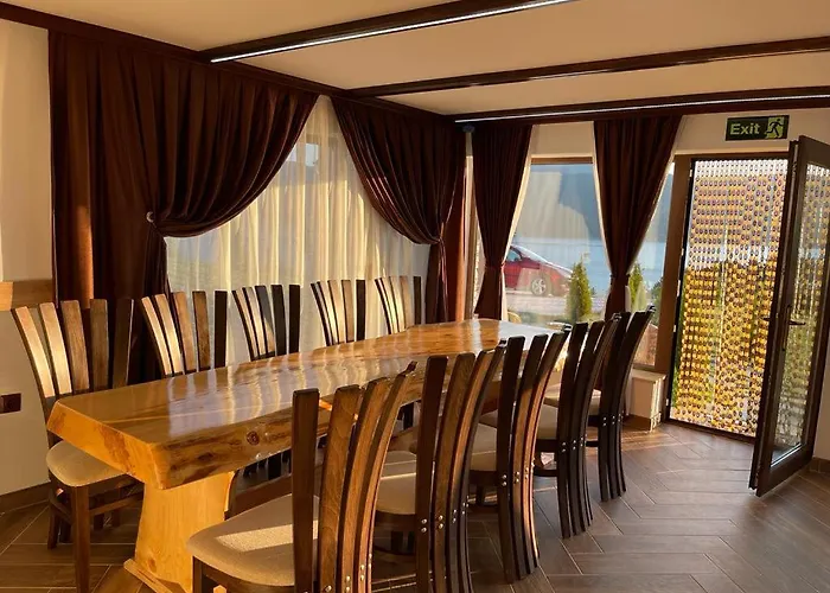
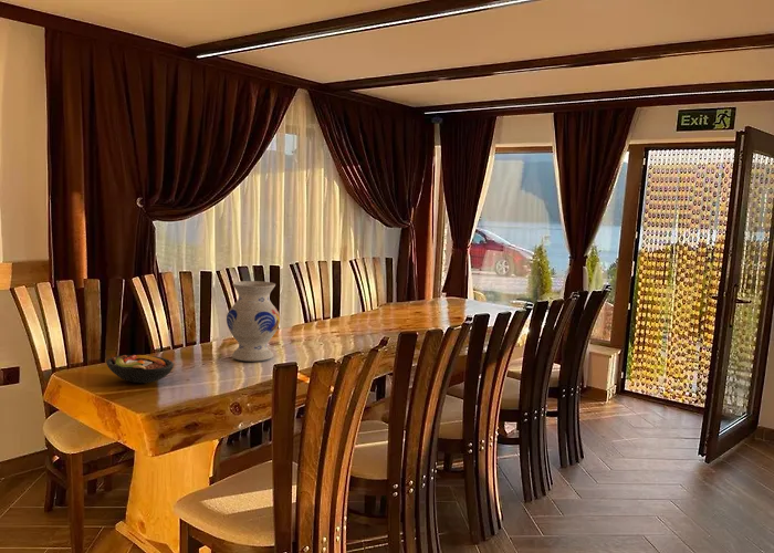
+ vase [226,280,281,363]
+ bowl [105,354,175,384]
